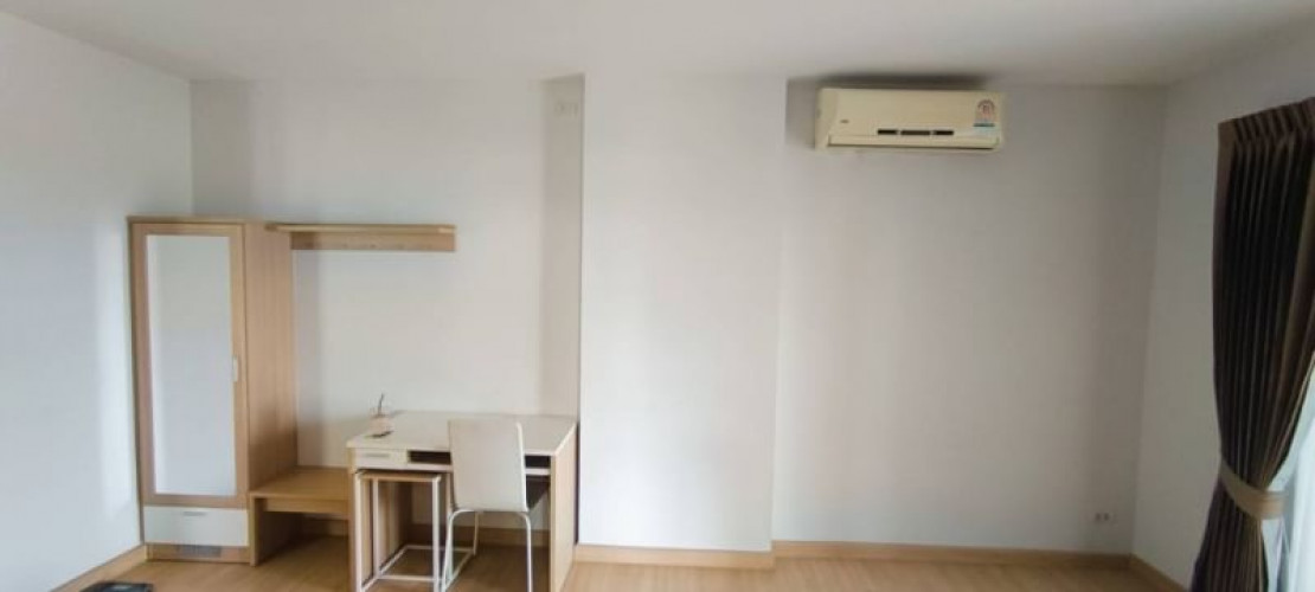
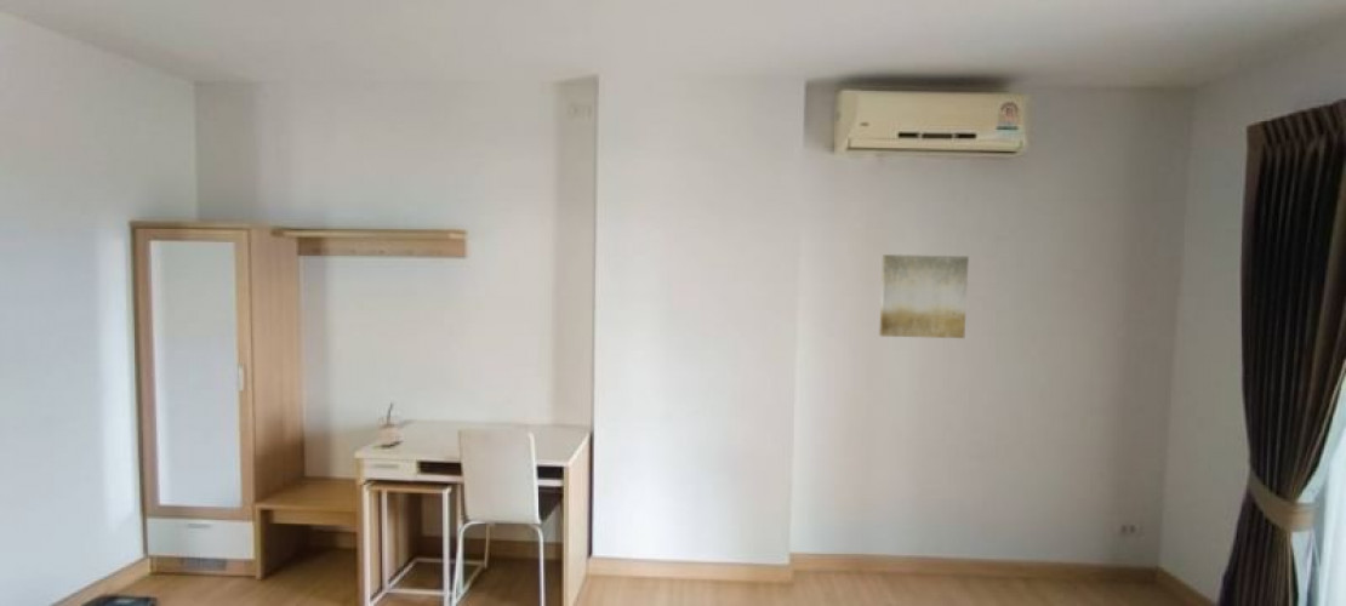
+ wall art [878,253,970,339]
